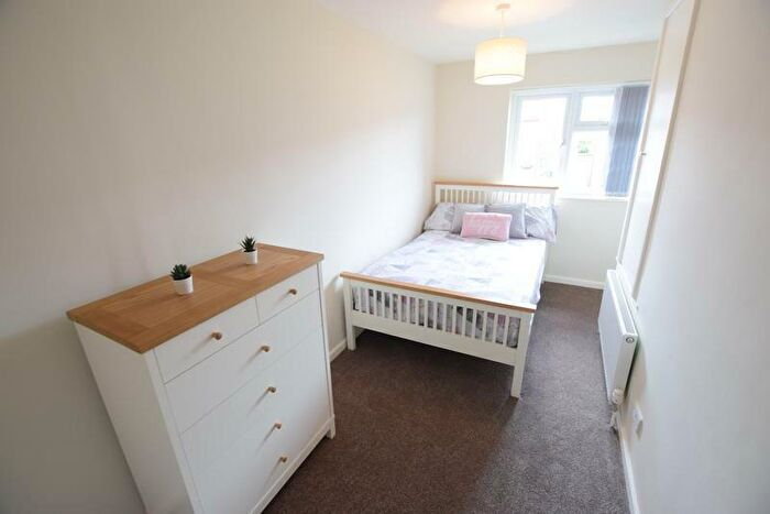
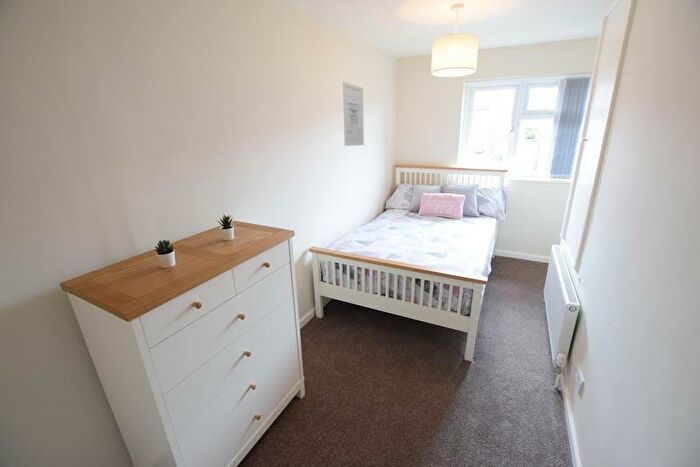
+ wall art [342,81,365,147]
